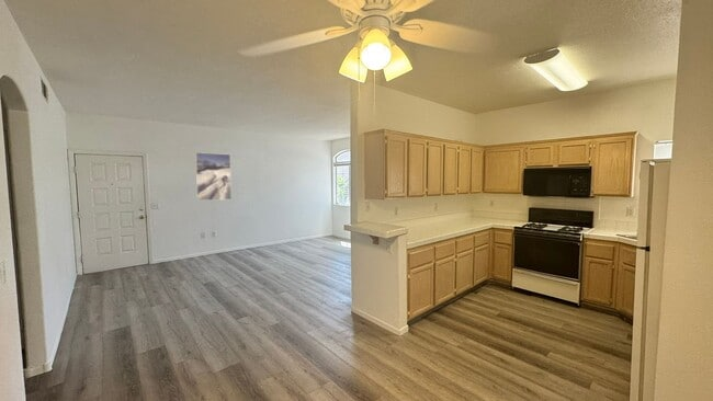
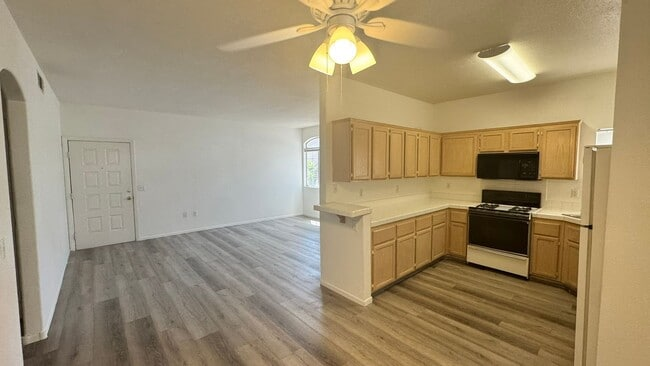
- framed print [194,151,233,202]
